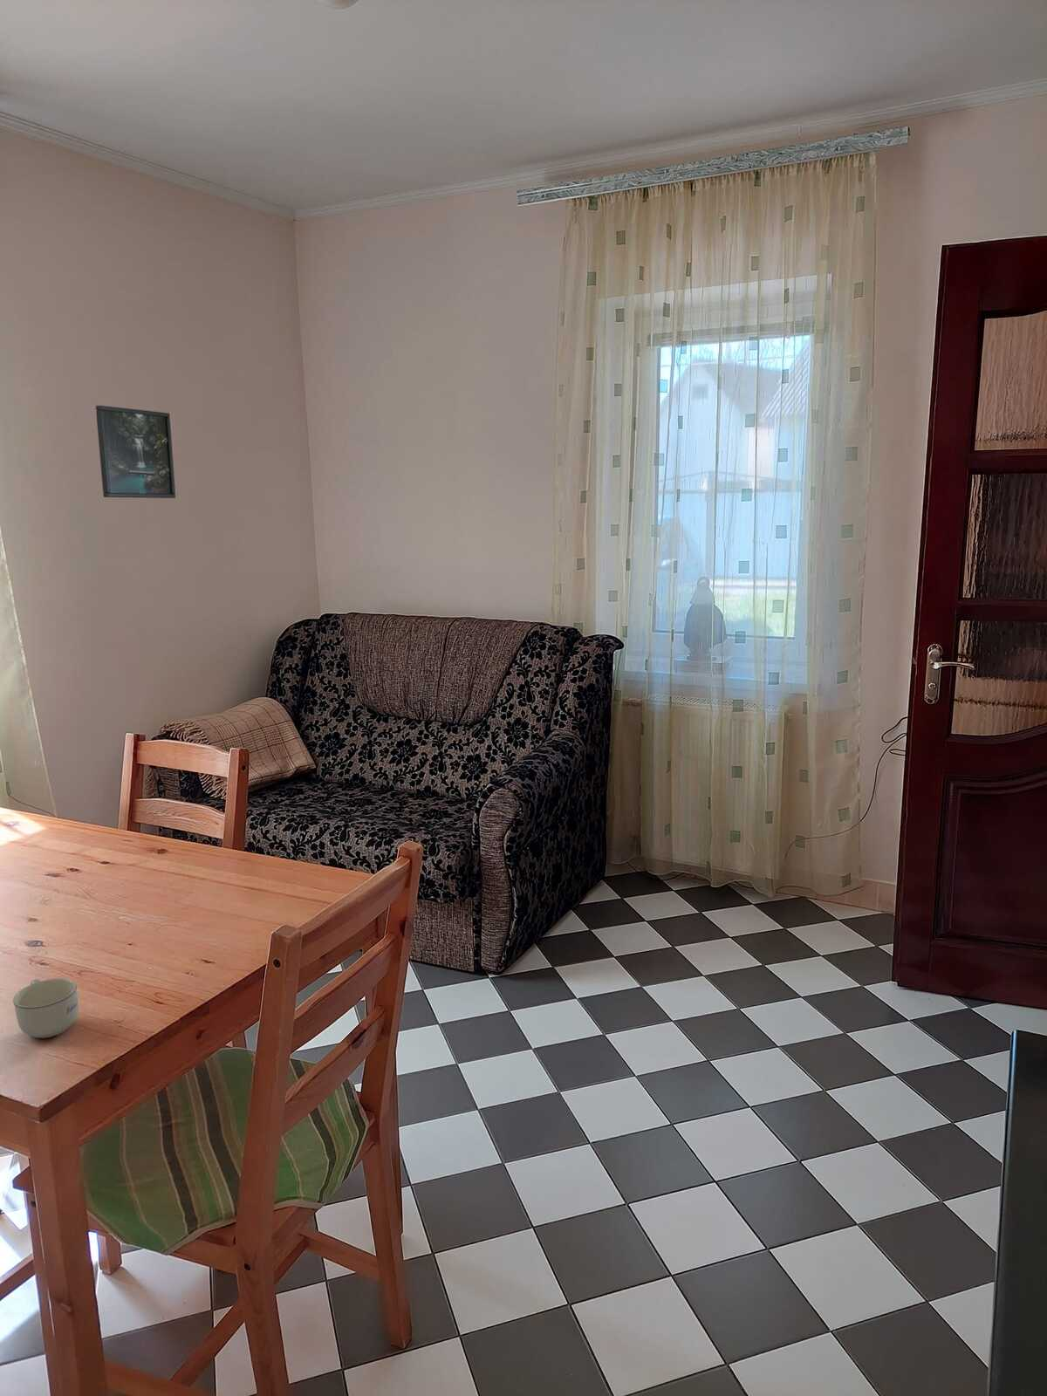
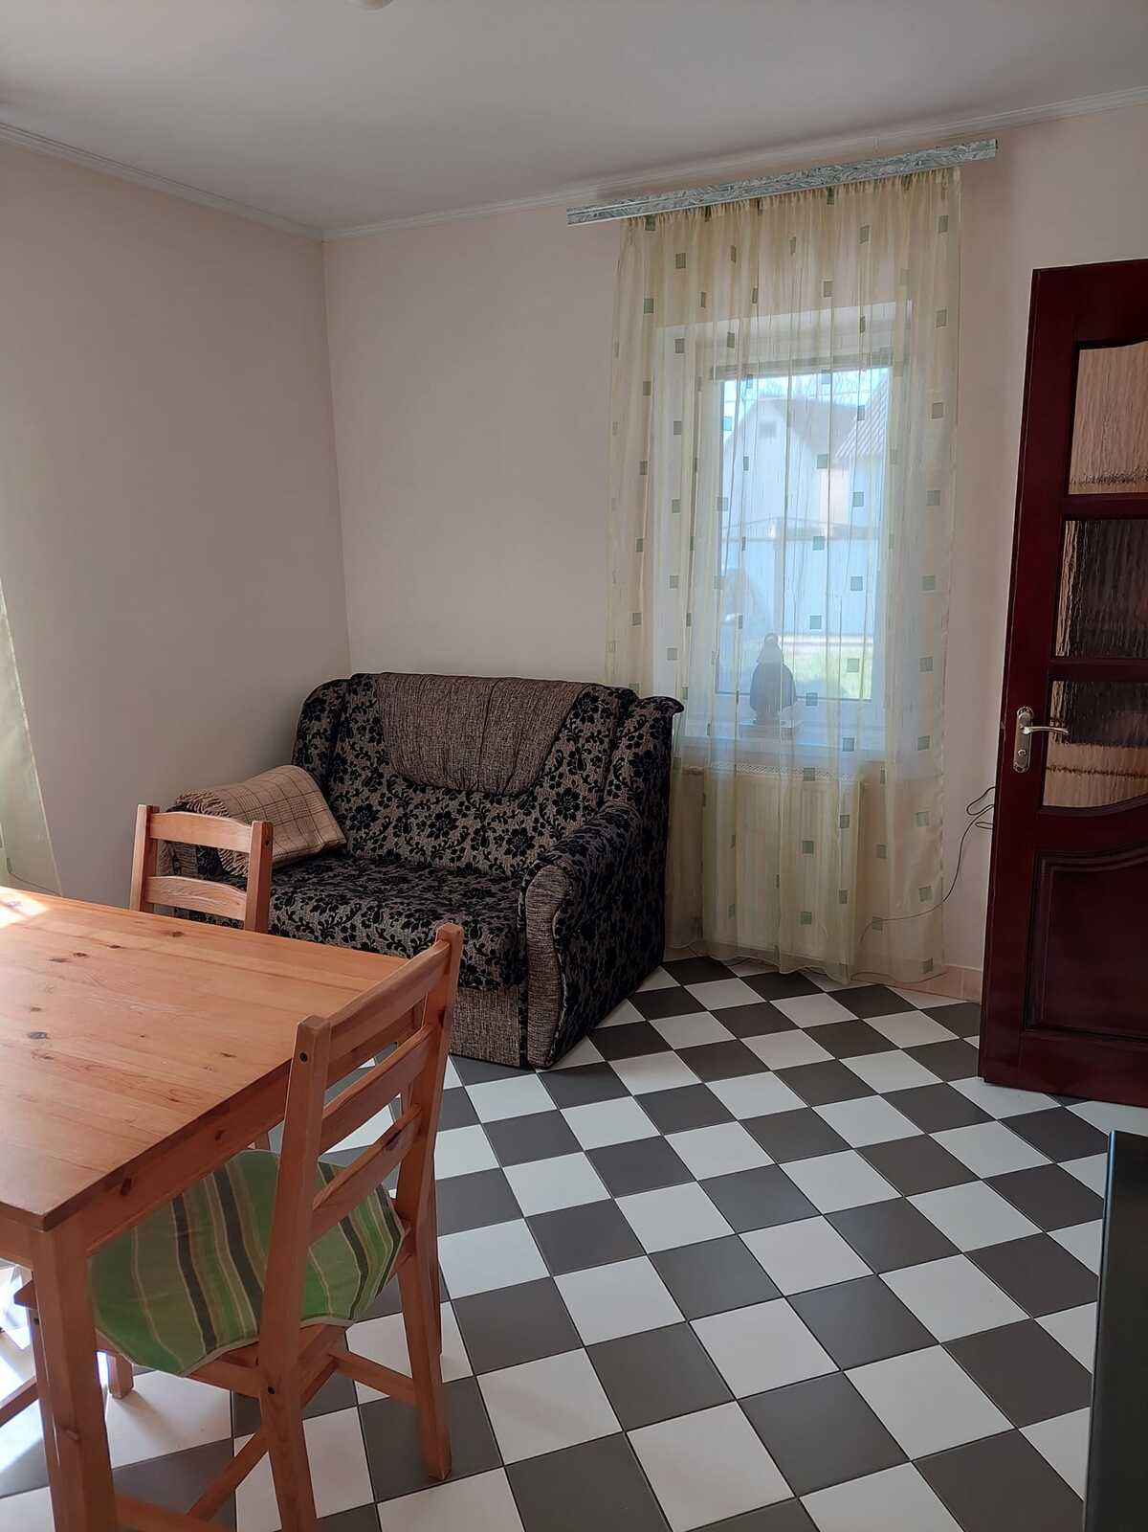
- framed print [95,405,176,499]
- cup [12,977,79,1039]
